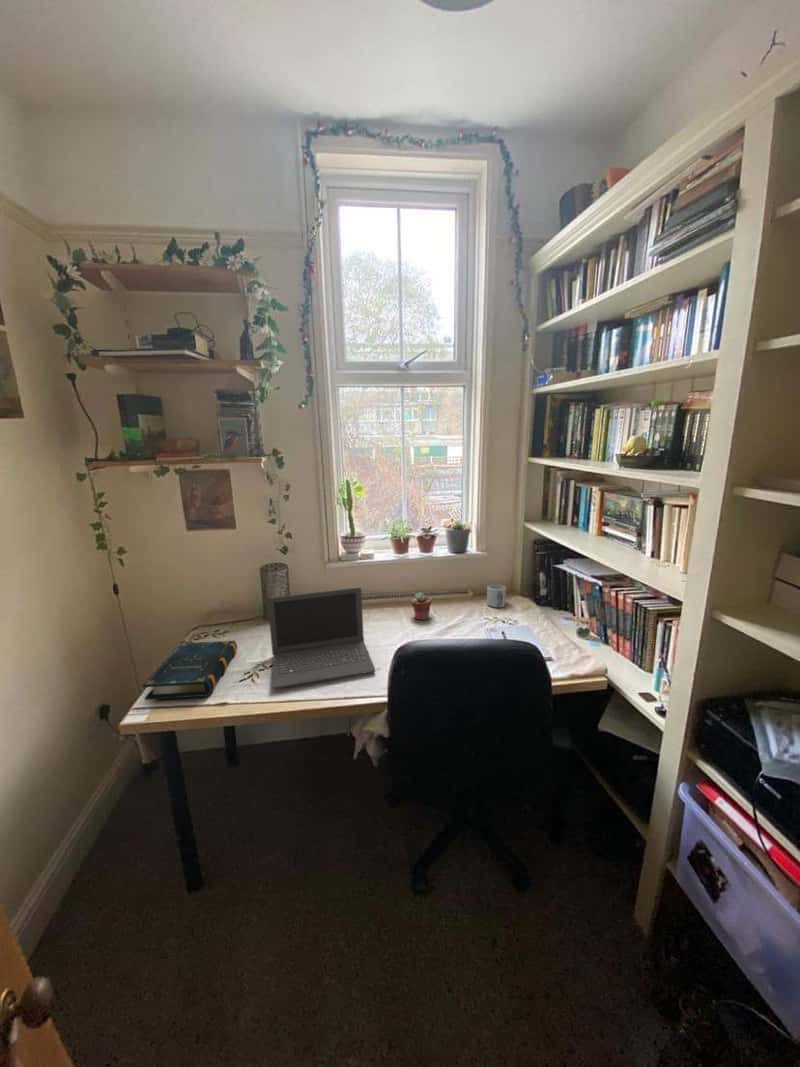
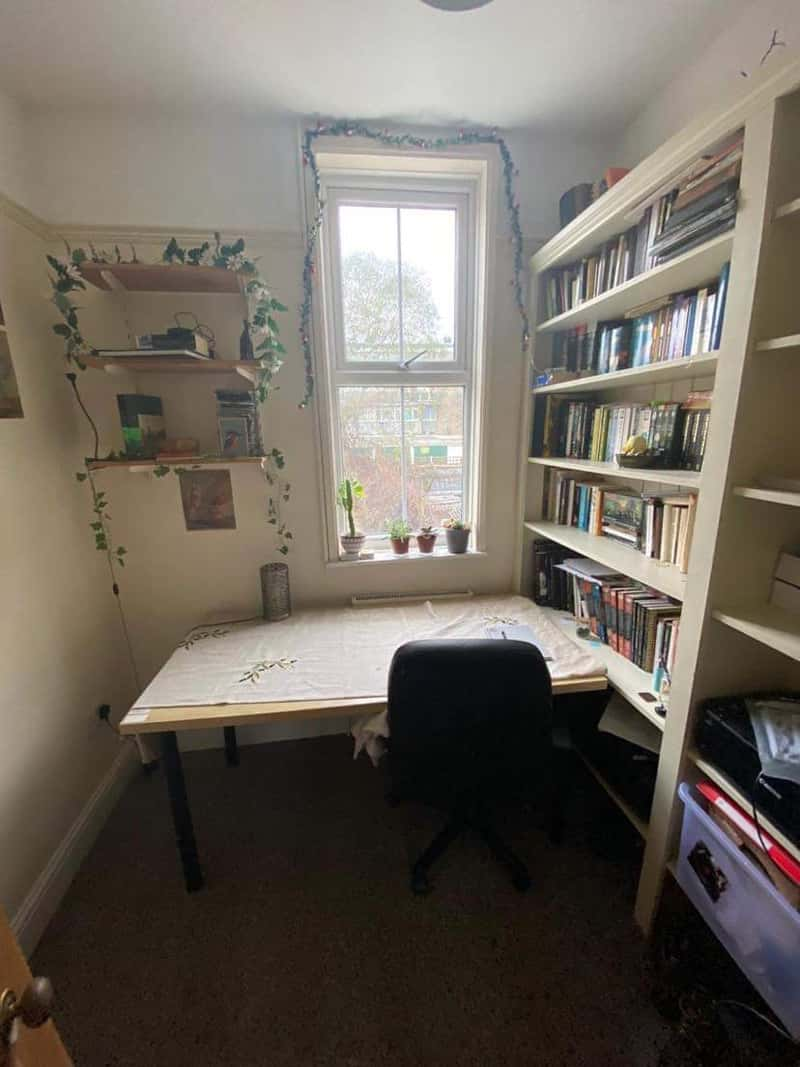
- potted succulent [410,591,432,621]
- laptop computer [266,586,377,690]
- book [141,640,238,701]
- mug [486,583,507,608]
